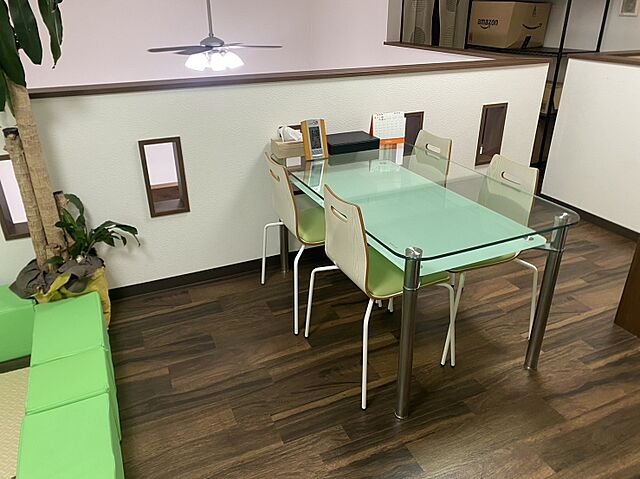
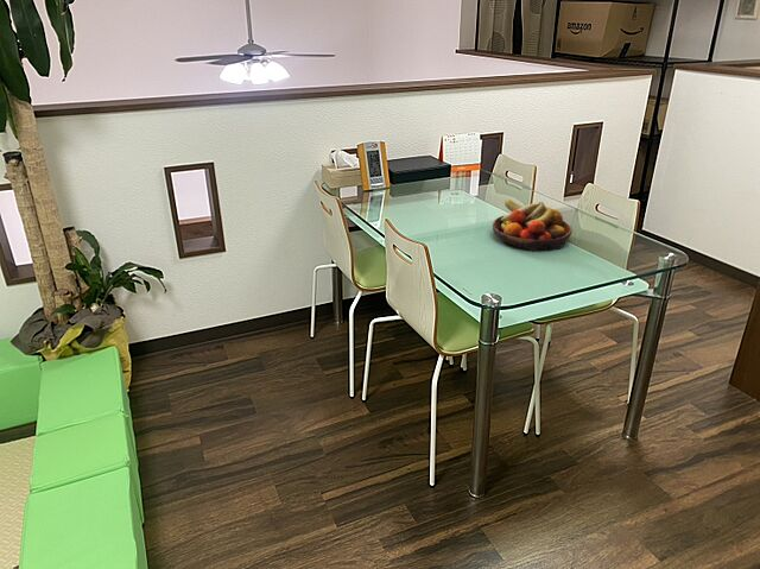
+ fruit bowl [492,197,574,253]
